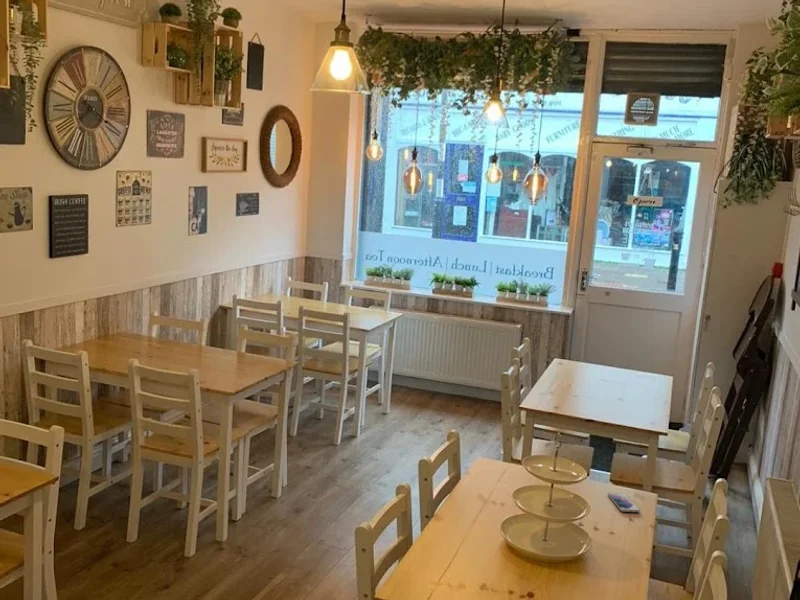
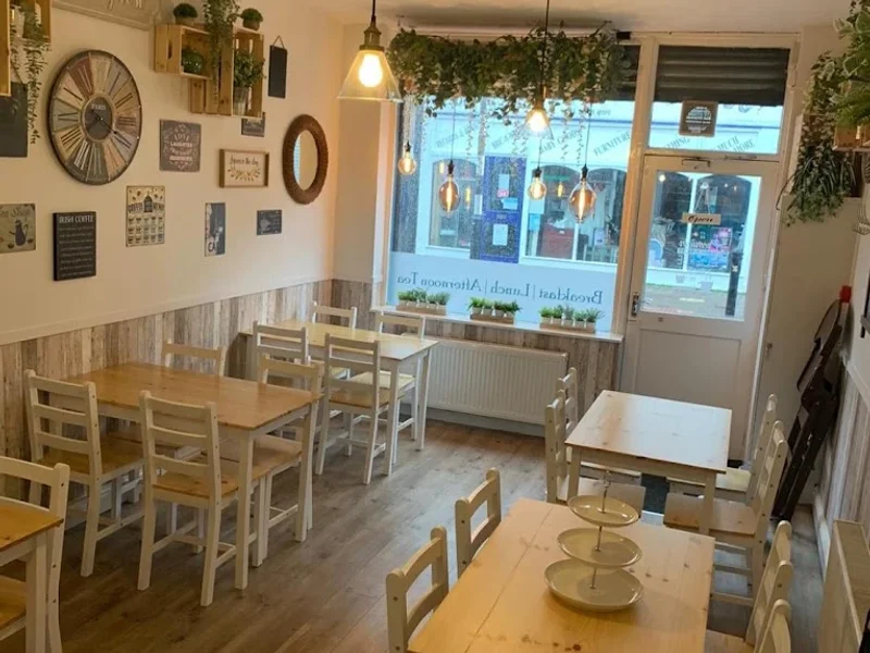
- smartphone [607,492,641,513]
